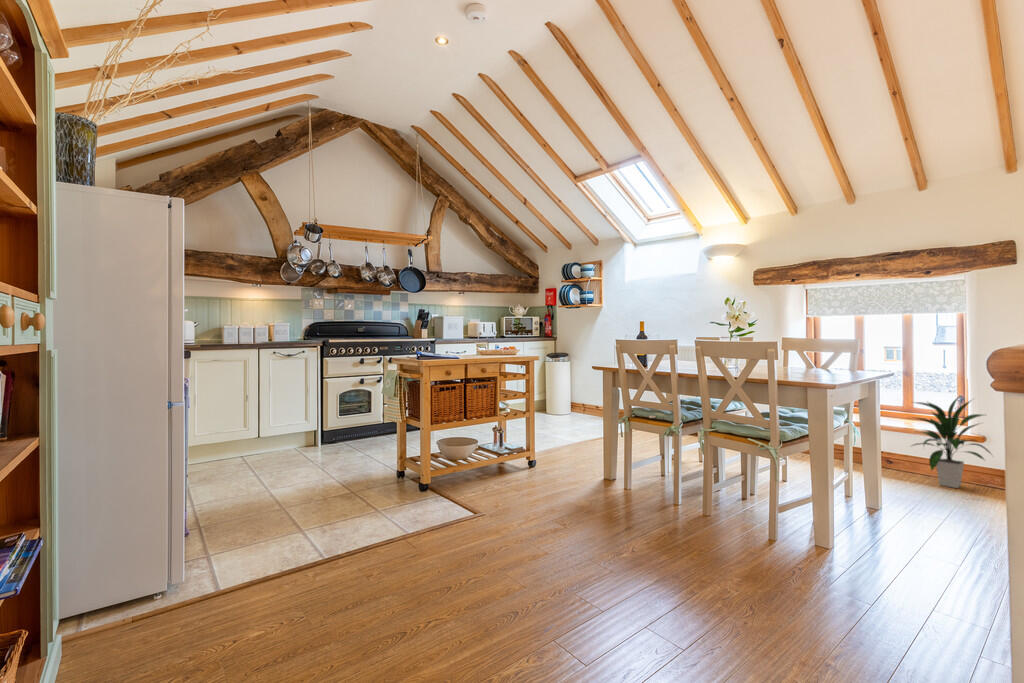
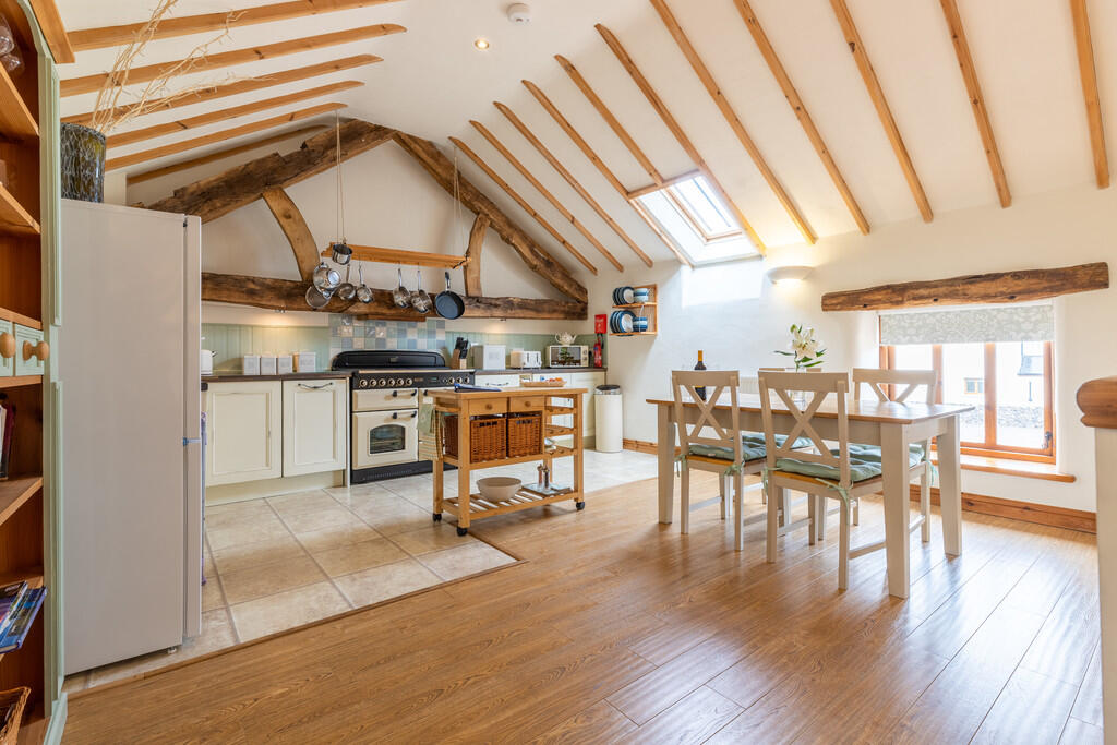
- indoor plant [906,395,994,489]
